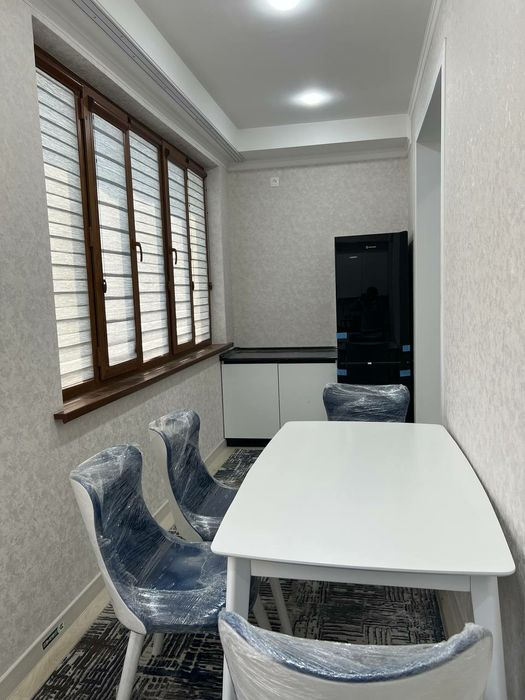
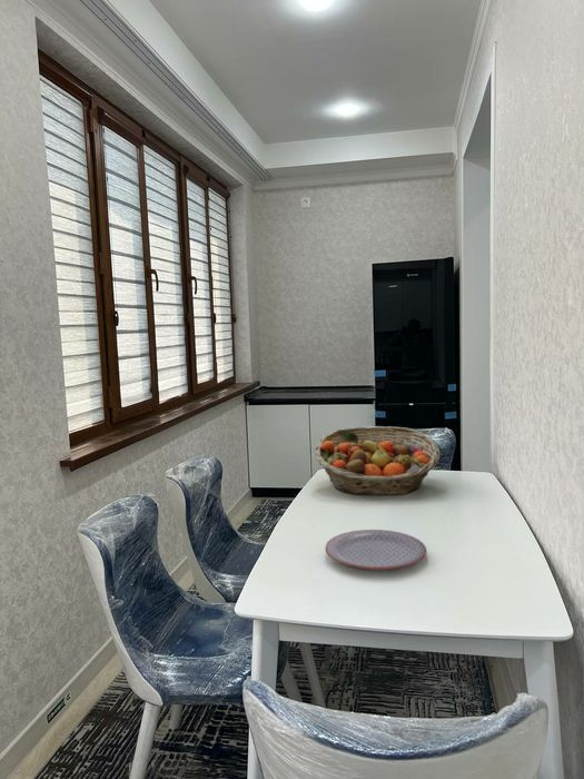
+ fruit basket [314,425,441,496]
+ plate [324,529,427,571]
